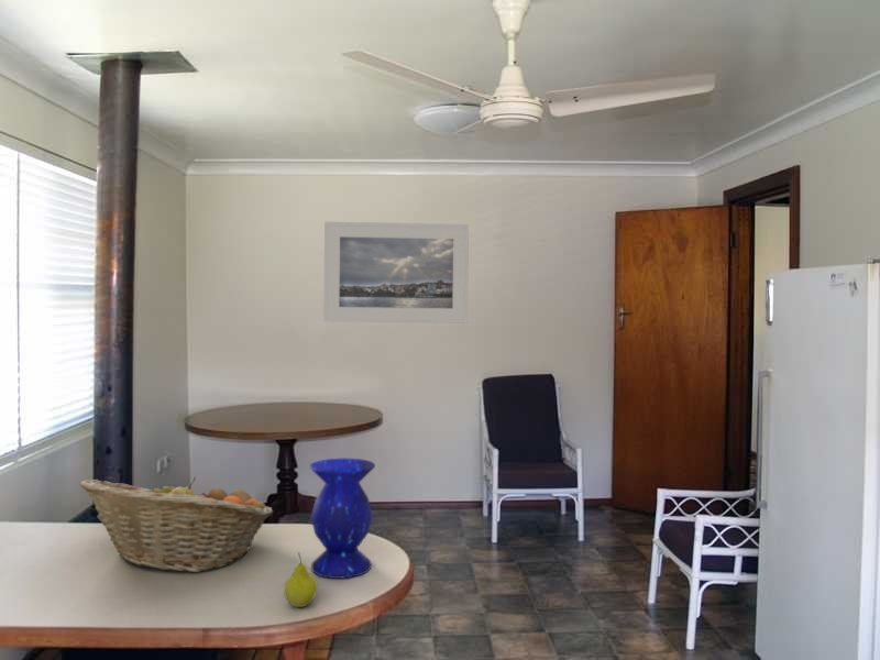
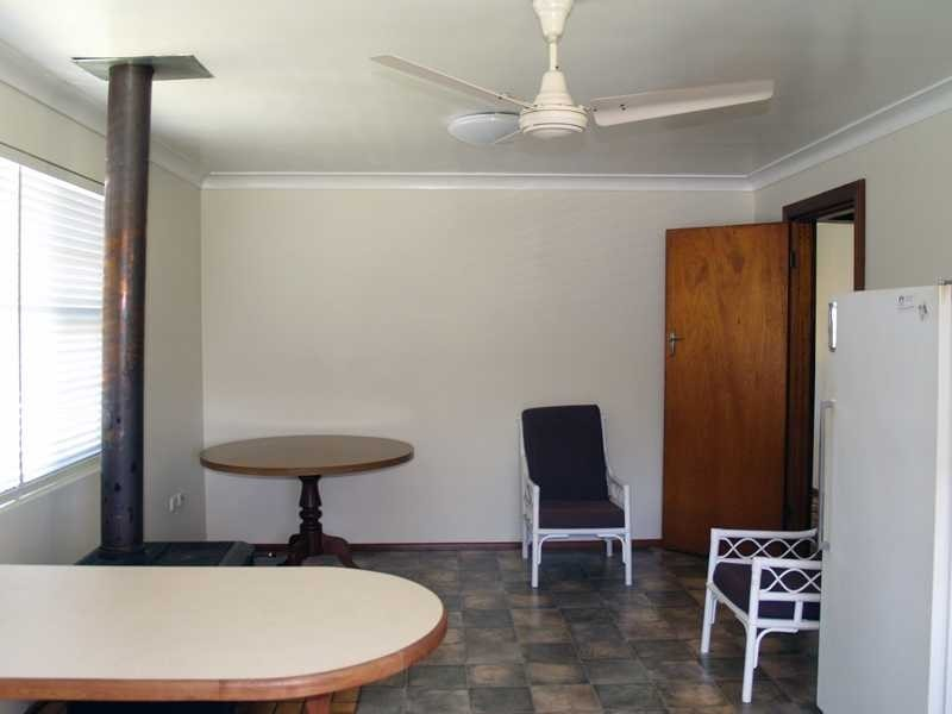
- fruit basket [78,475,274,573]
- fruit [283,551,318,608]
- vase [308,458,376,580]
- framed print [322,221,470,324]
